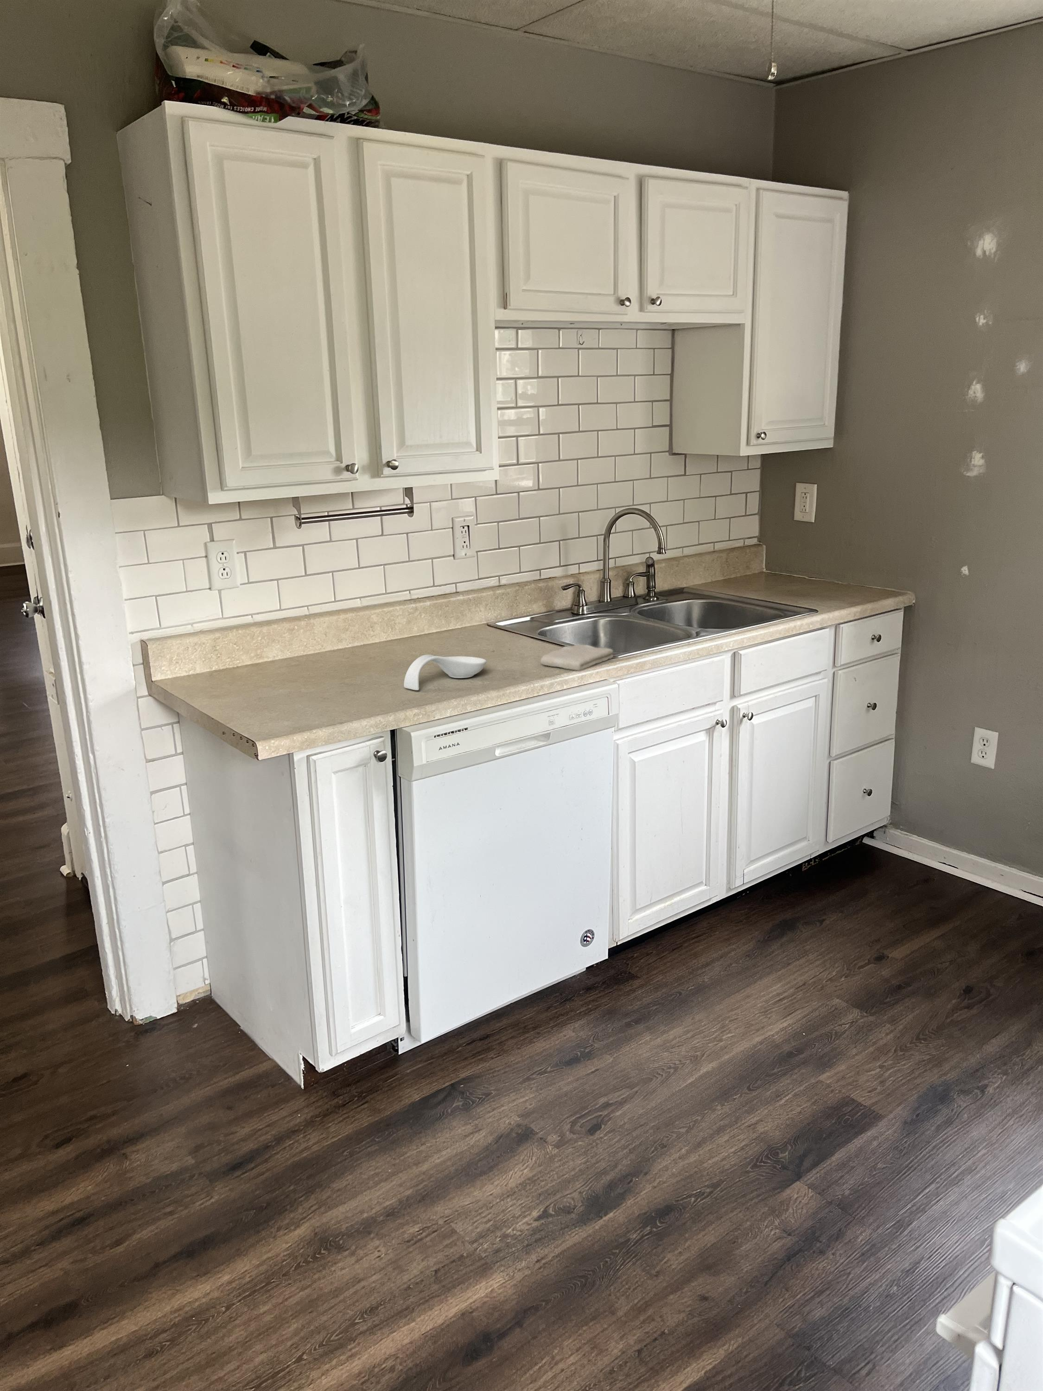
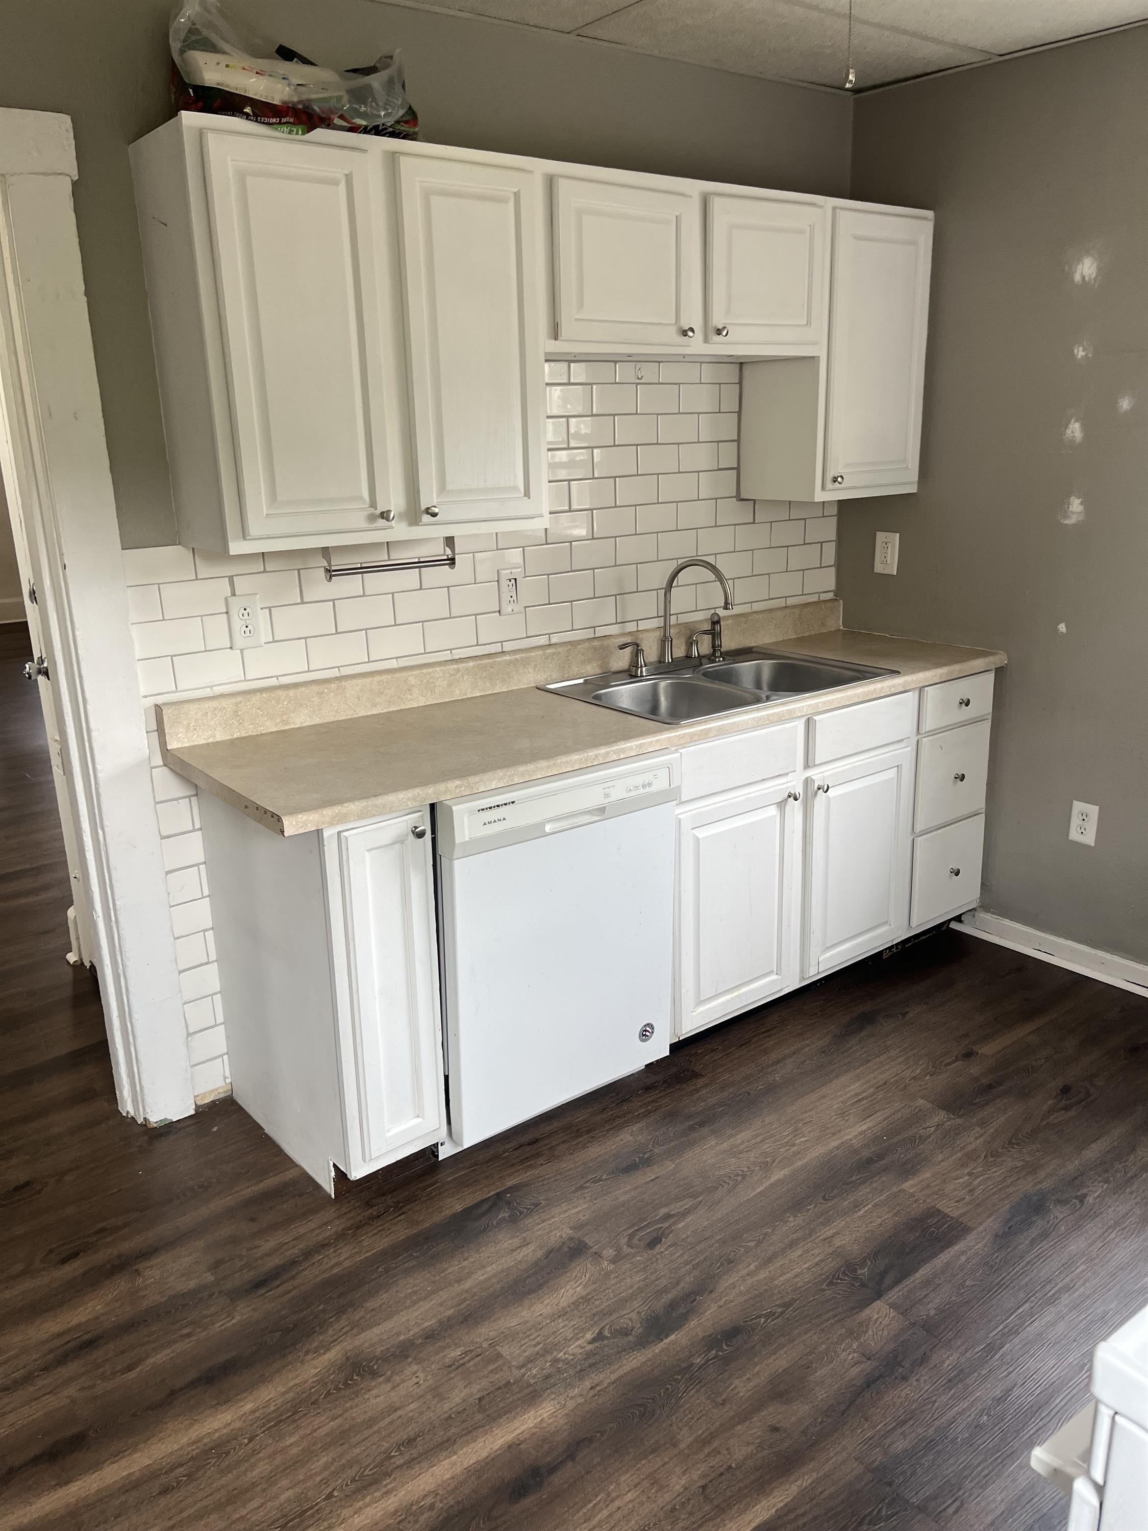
- spoon rest [403,654,488,691]
- washcloth [540,644,614,671]
